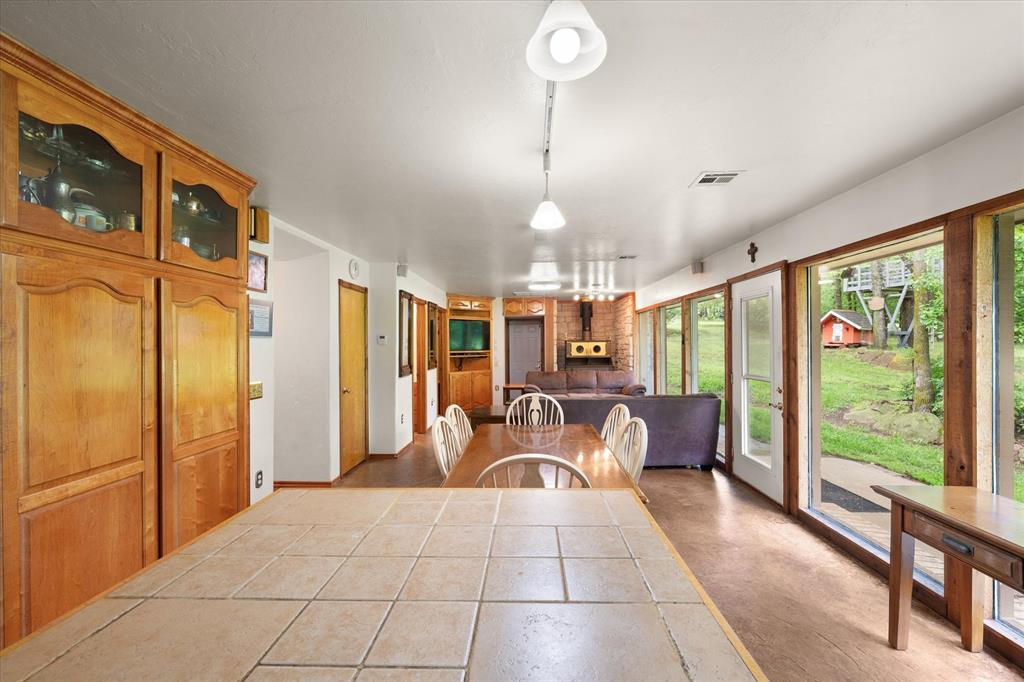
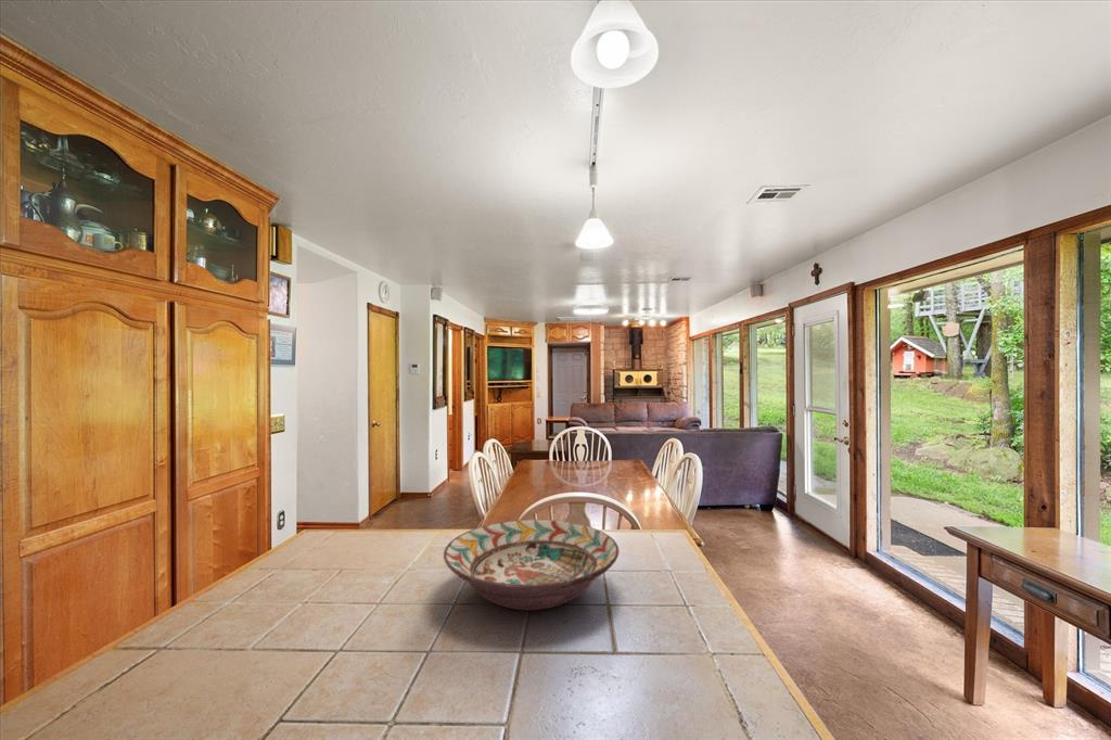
+ decorative bowl [443,519,620,611]
